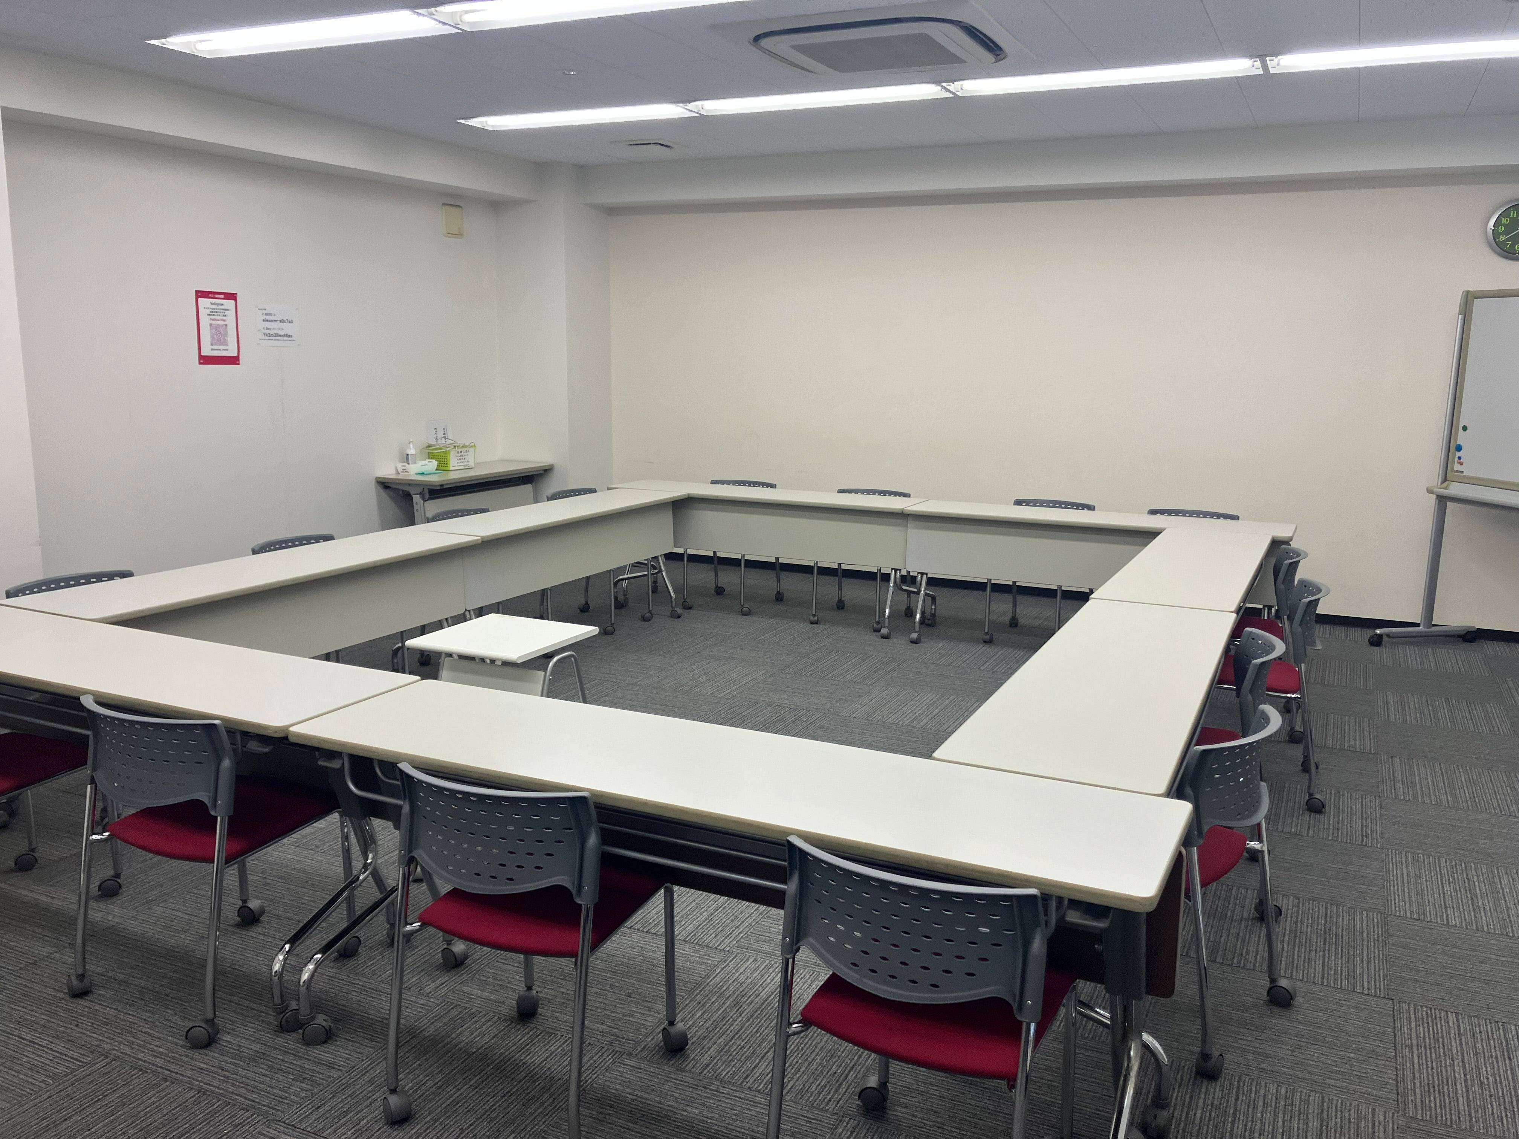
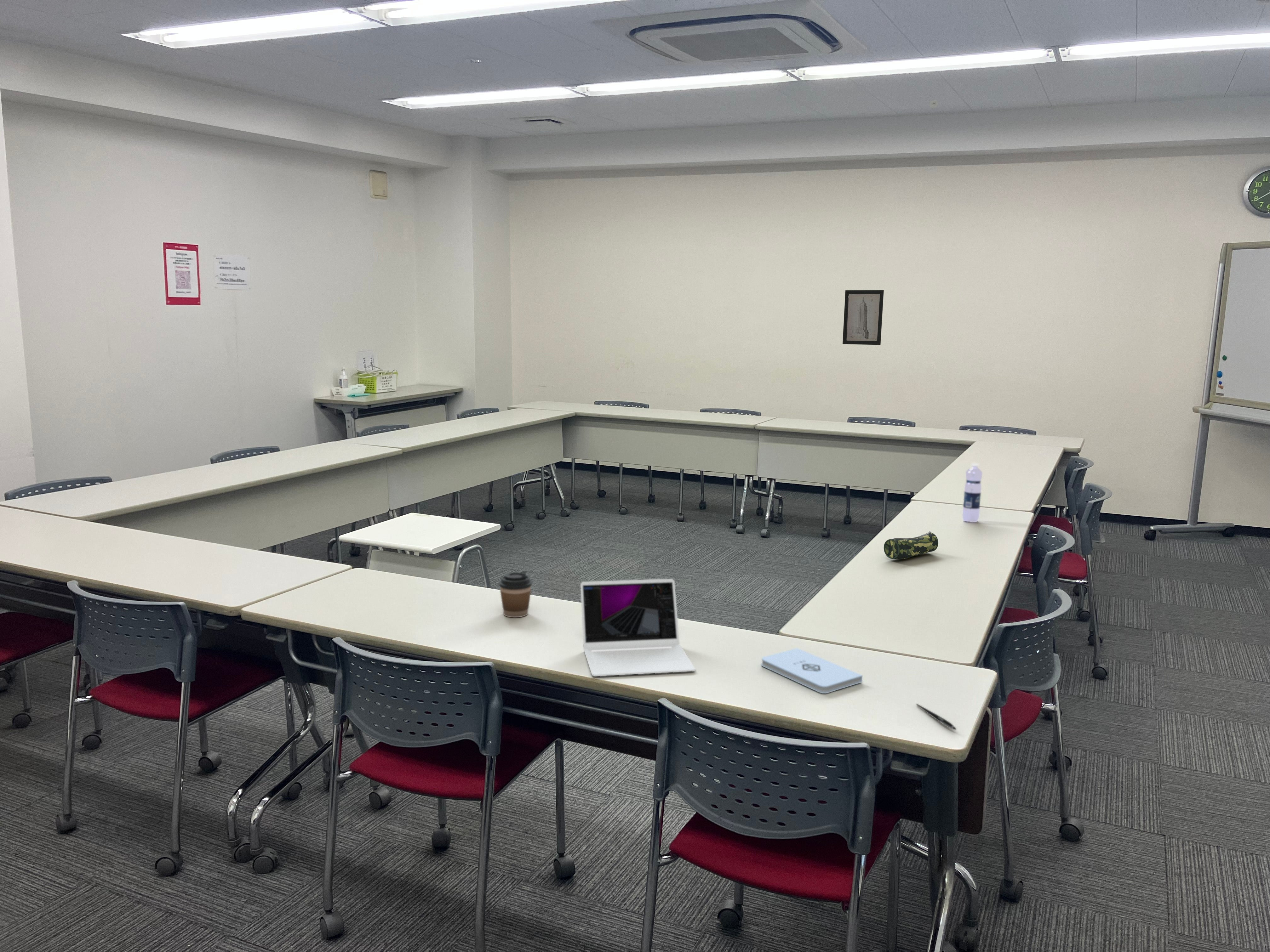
+ laptop [580,578,696,677]
+ notepad [761,648,863,694]
+ smoke detector [930,99,938,109]
+ water bottle [962,463,983,522]
+ pen [916,703,957,730]
+ pencil case [884,531,939,559]
+ coffee cup [499,570,532,618]
+ wall art [842,290,884,345]
